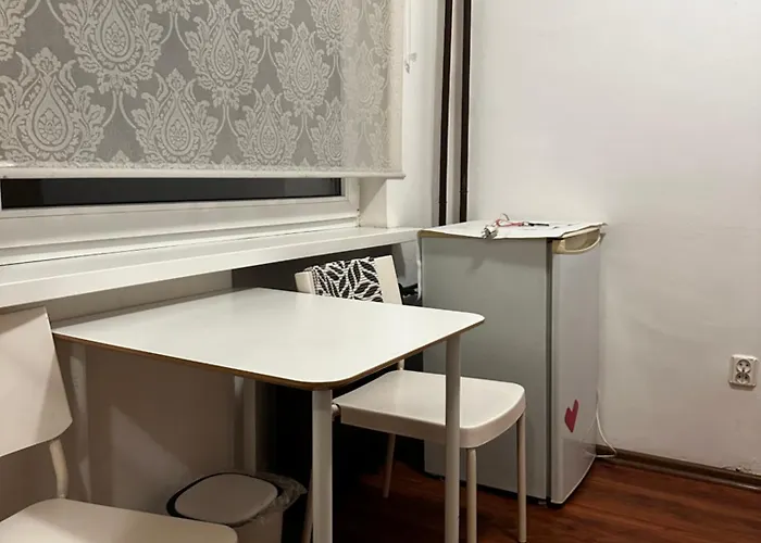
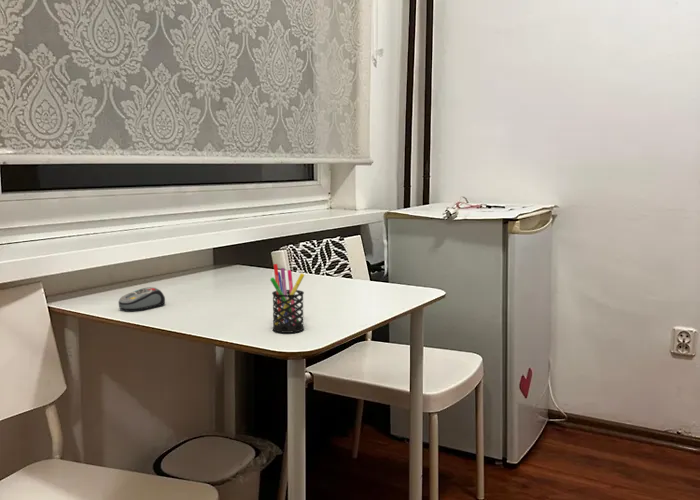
+ computer mouse [118,286,166,311]
+ pen holder [269,263,305,334]
